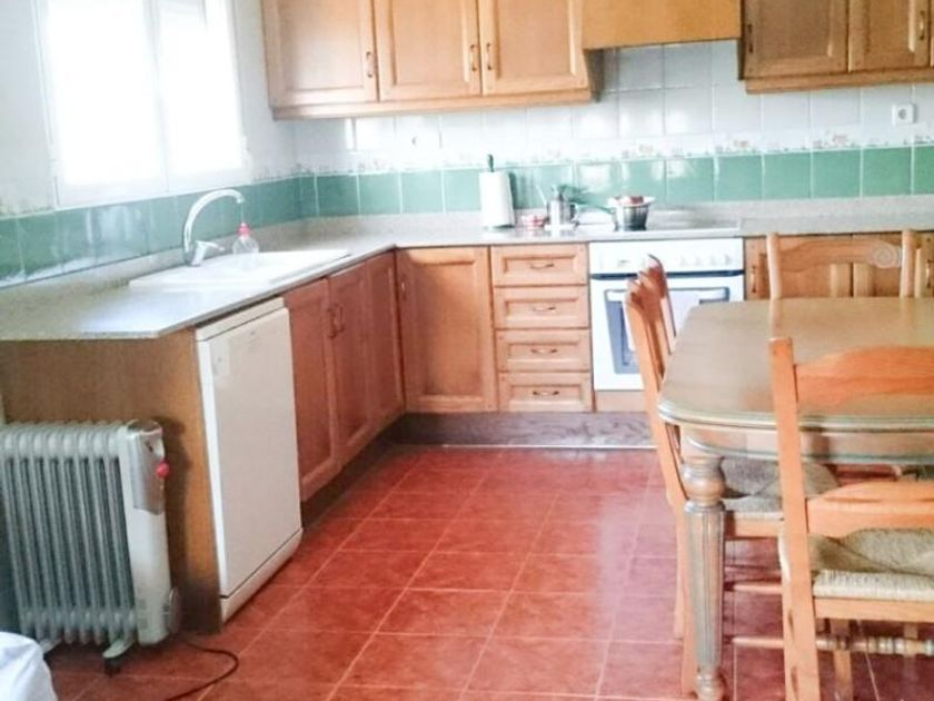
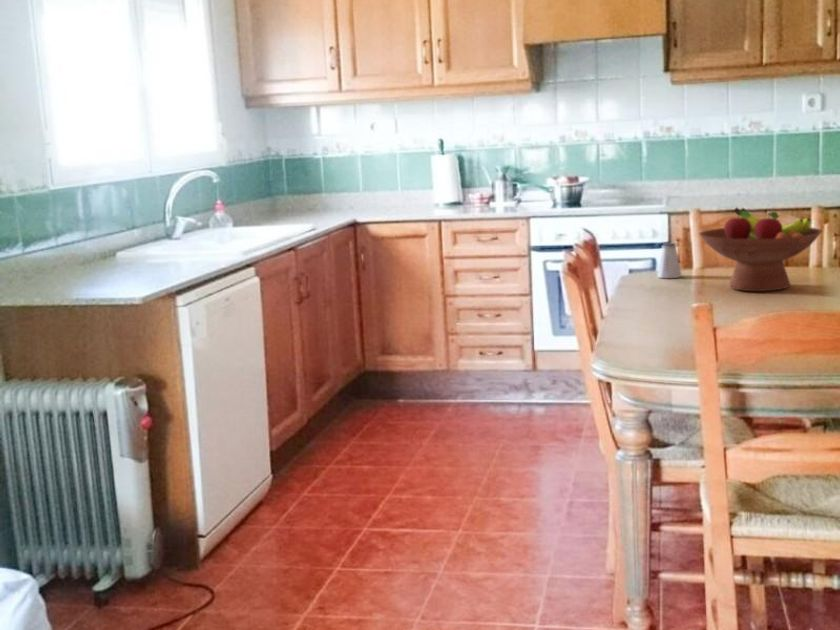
+ saltshaker [656,242,683,279]
+ fruit bowl [698,206,823,292]
